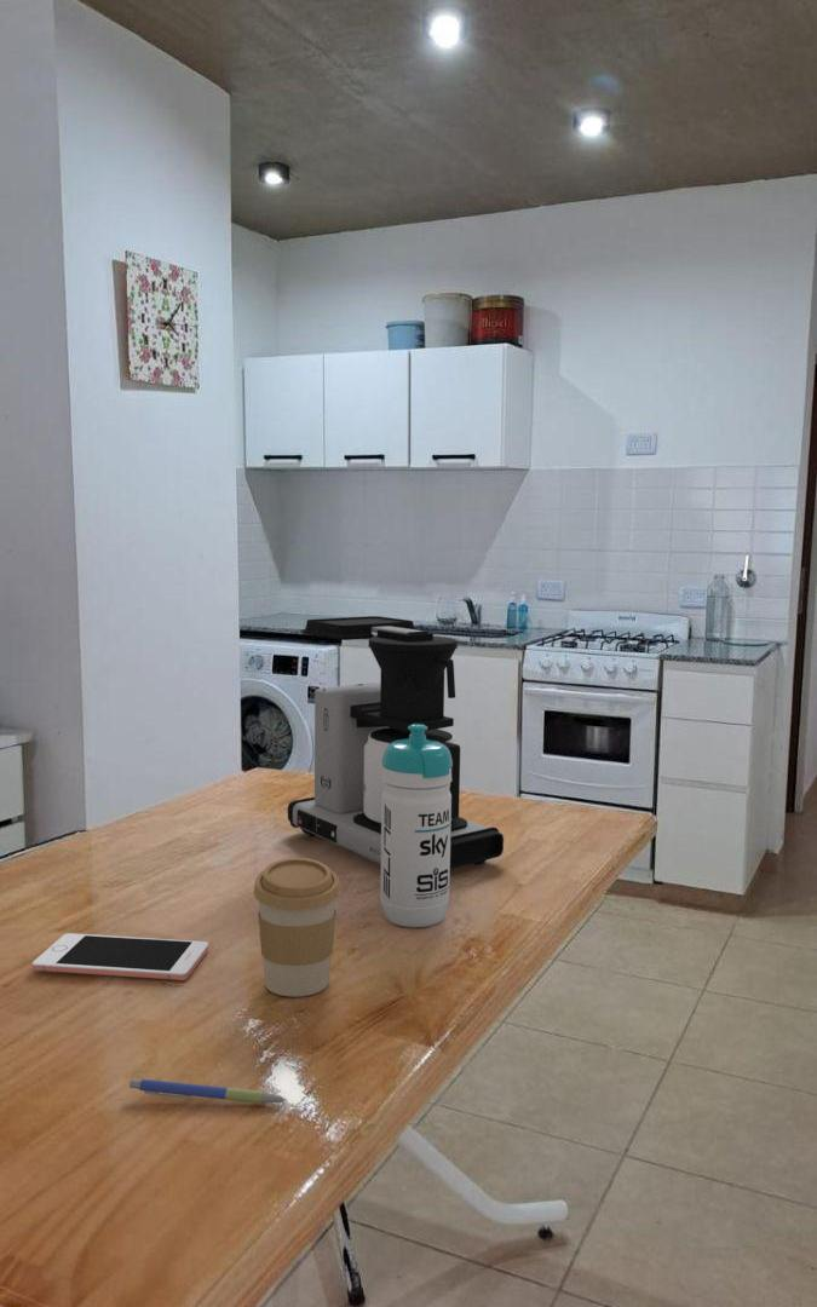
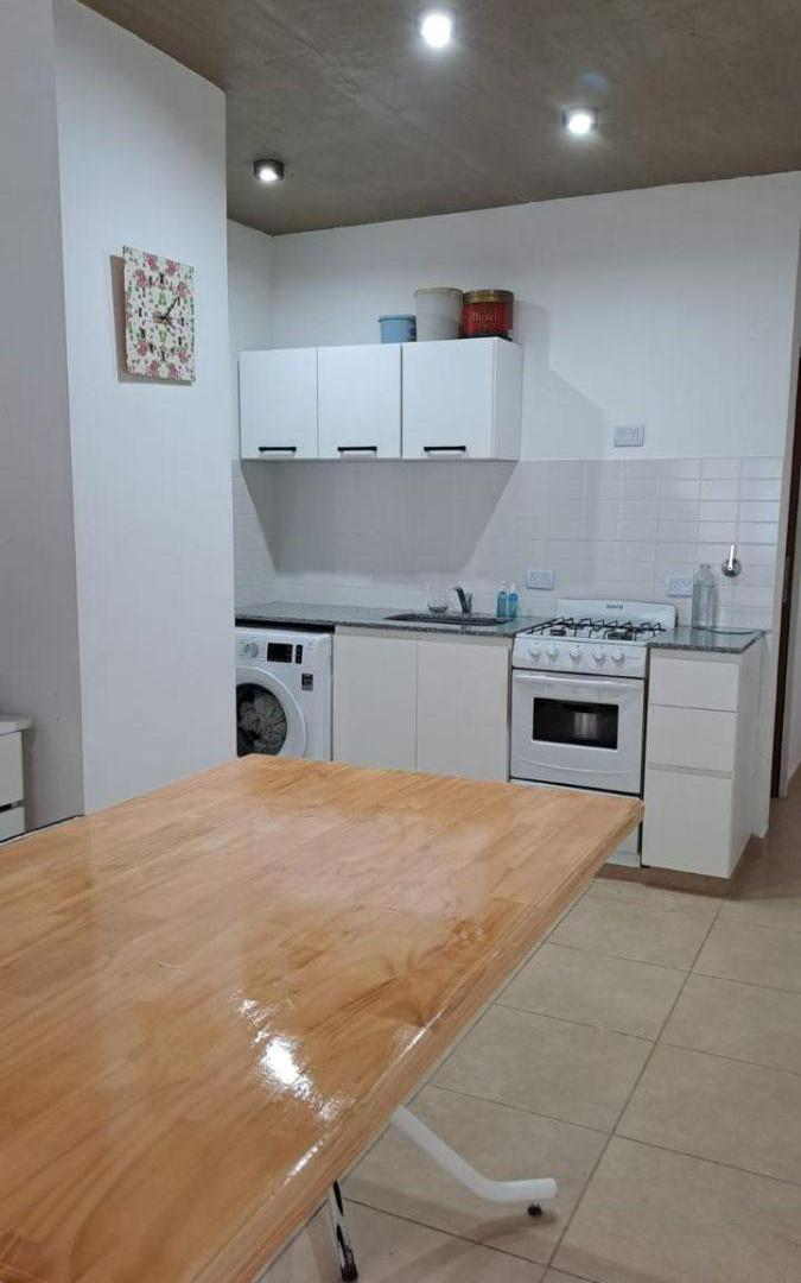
- water bottle [379,724,453,928]
- coffee maker [287,615,505,870]
- cell phone [31,932,209,981]
- pen [128,1078,287,1105]
- coffee cup [253,857,341,997]
